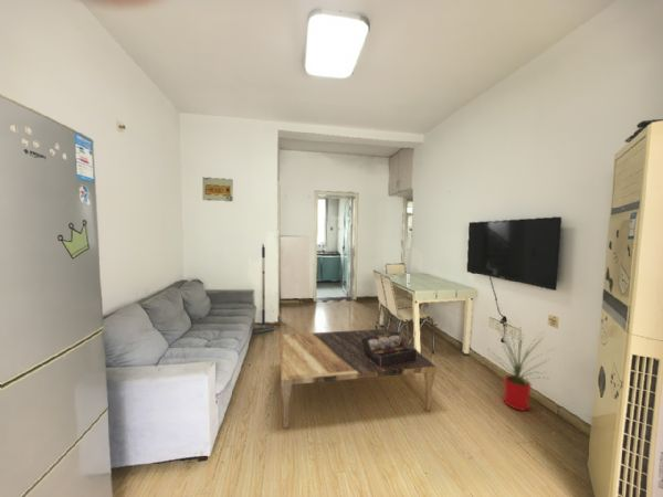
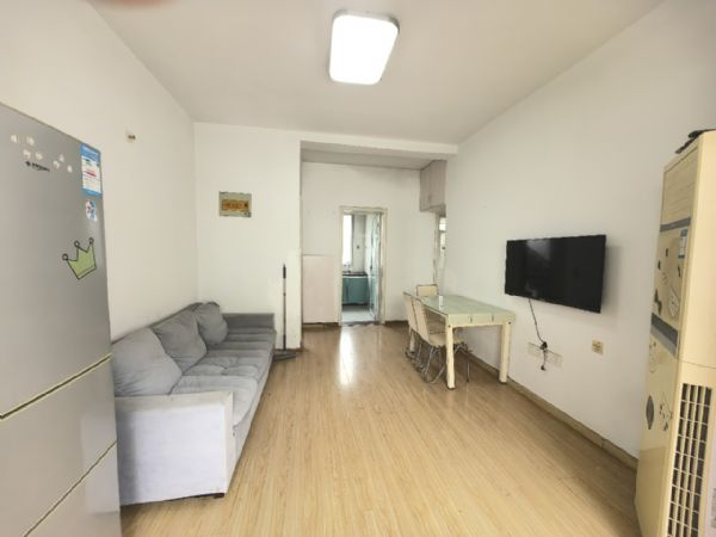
- coffee table [278,327,436,430]
- decorative box [361,331,418,368]
- house plant [486,321,556,412]
